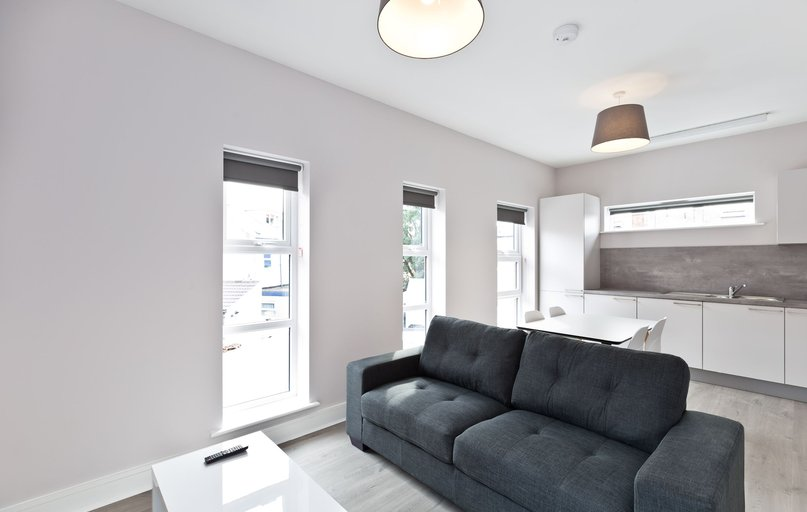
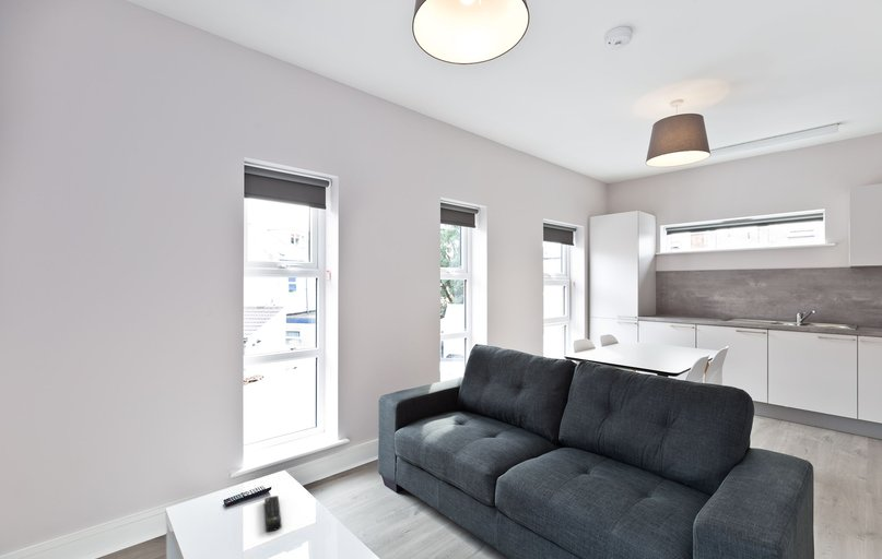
+ remote control [263,495,283,533]
